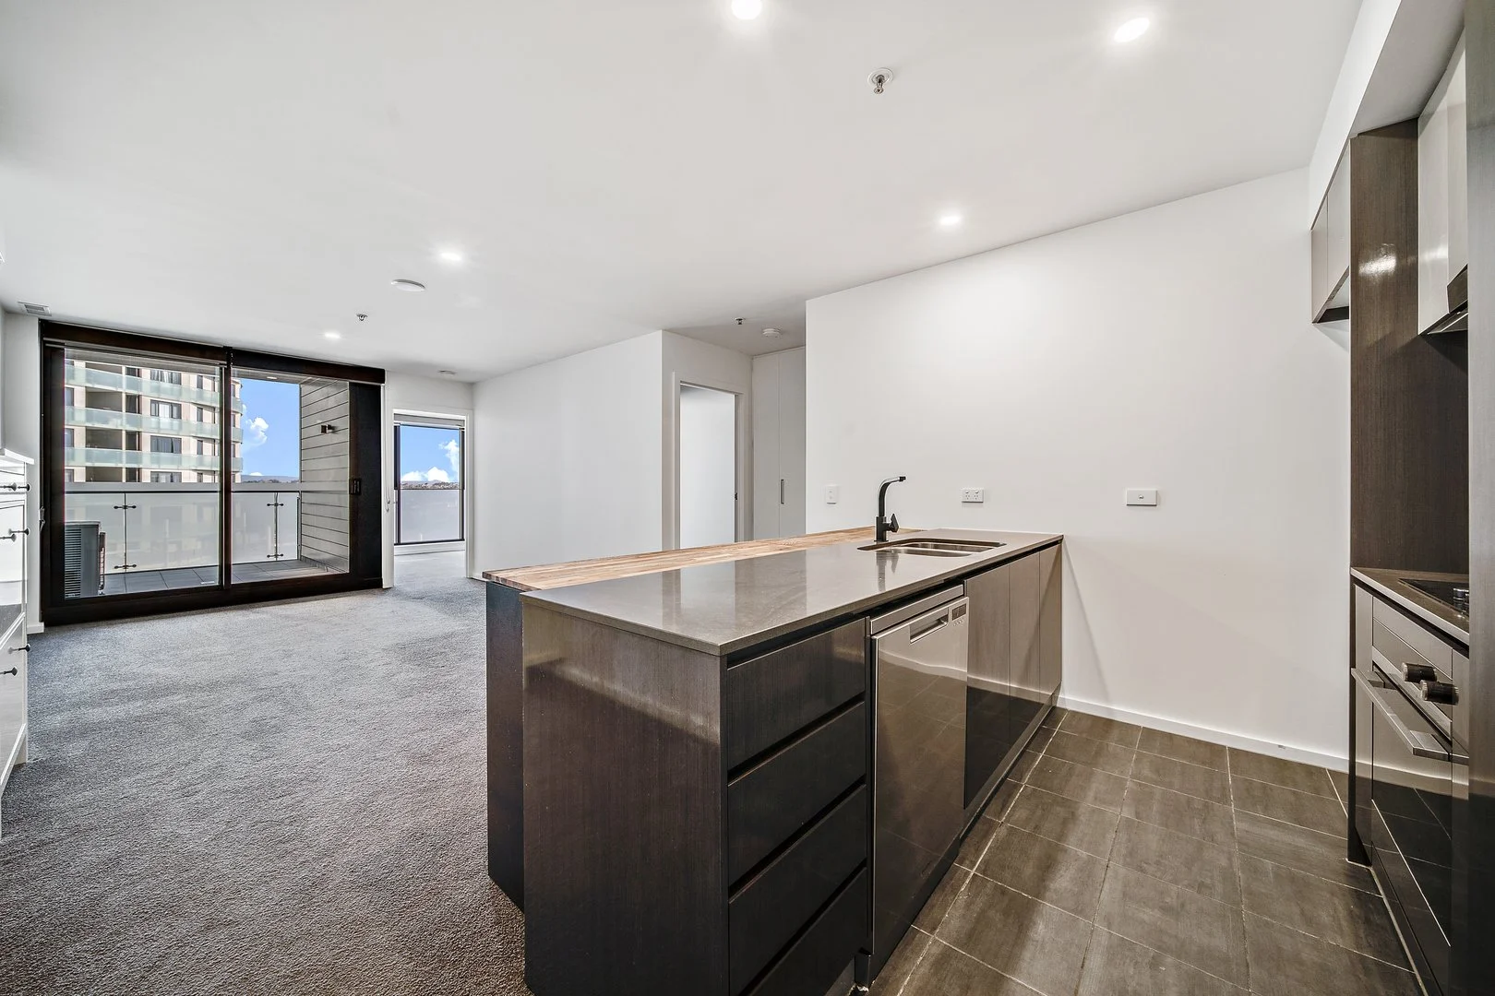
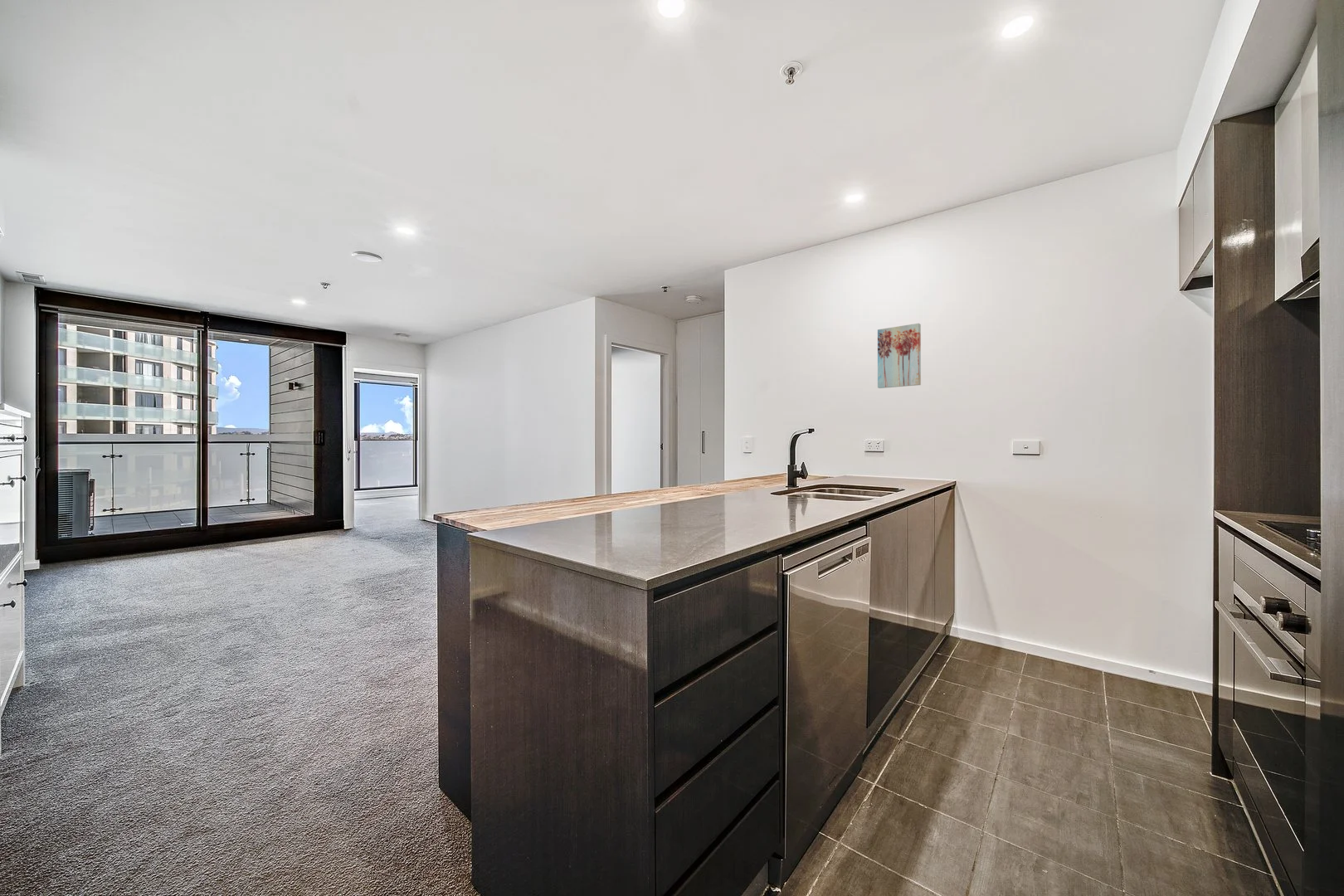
+ wall art [877,323,922,389]
